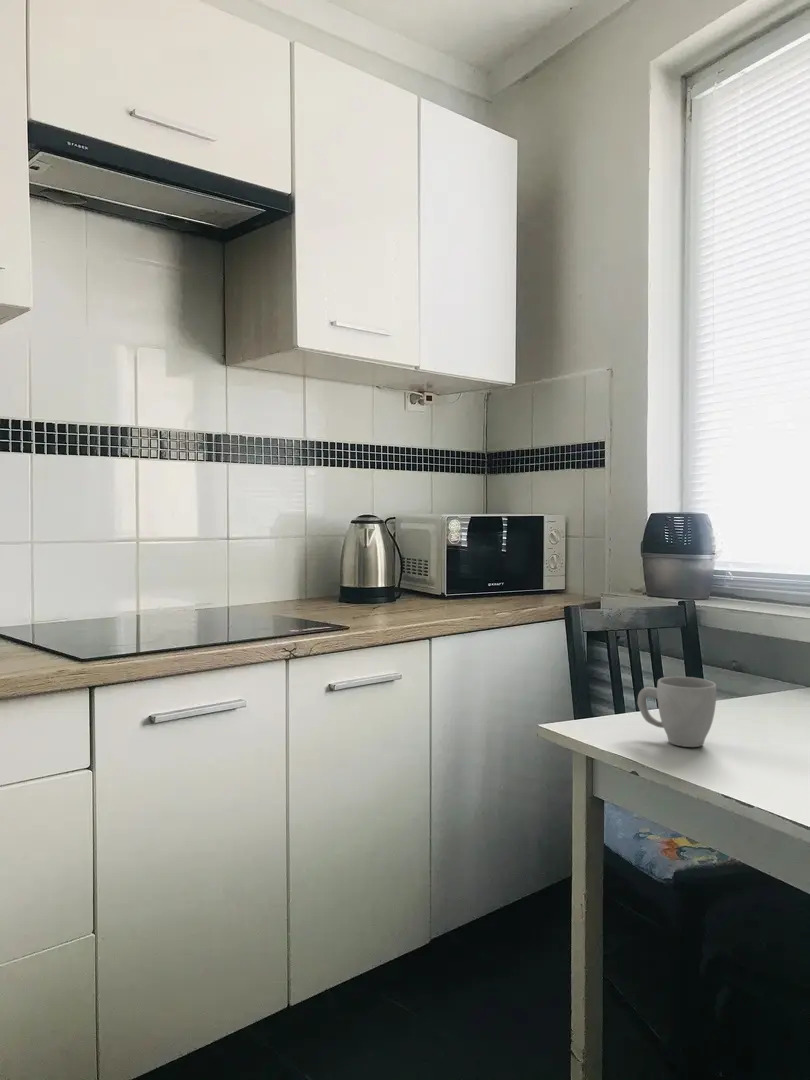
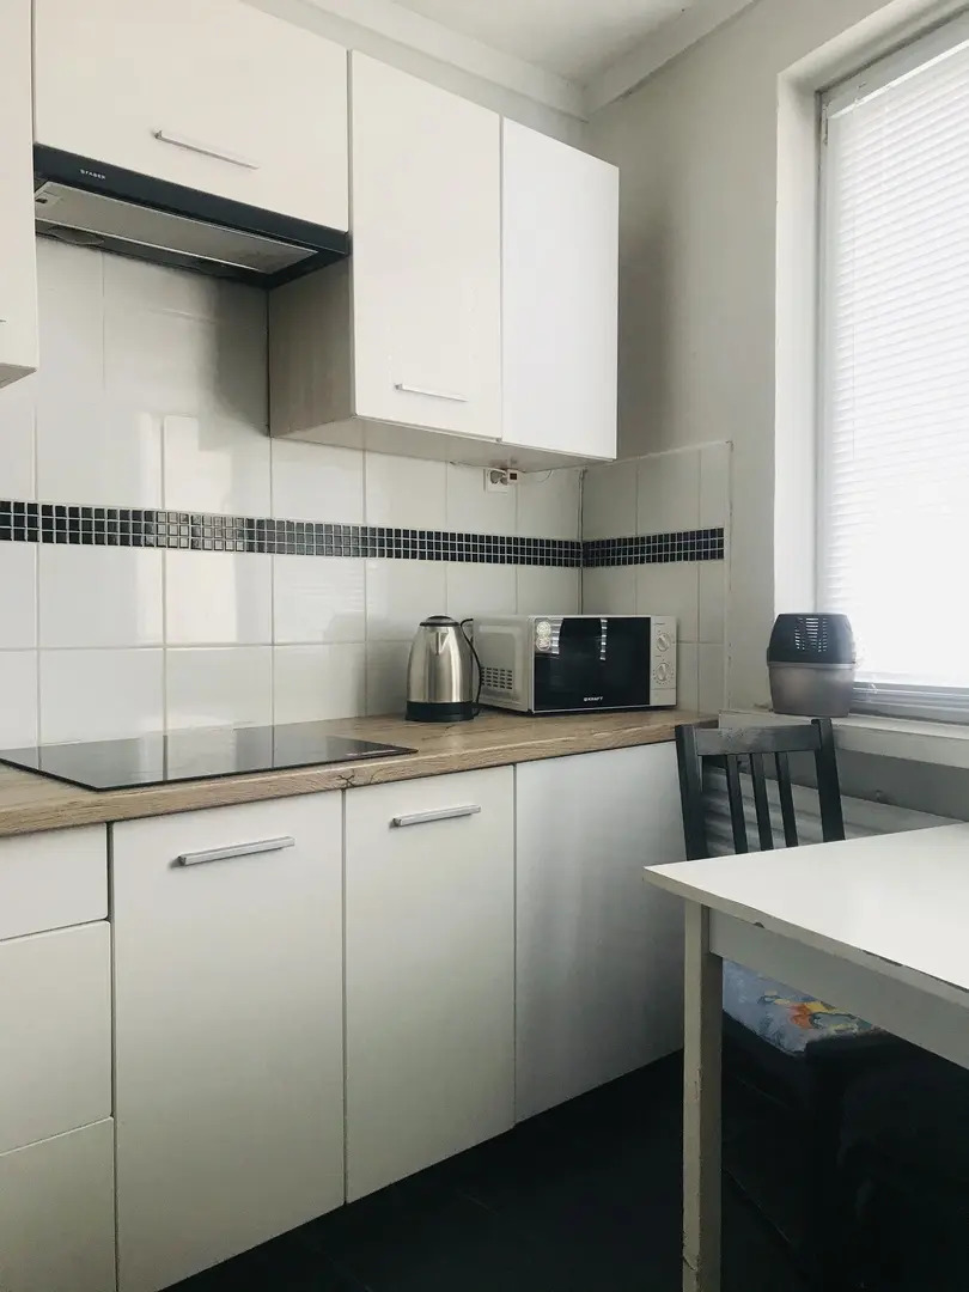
- mug [637,676,717,748]
